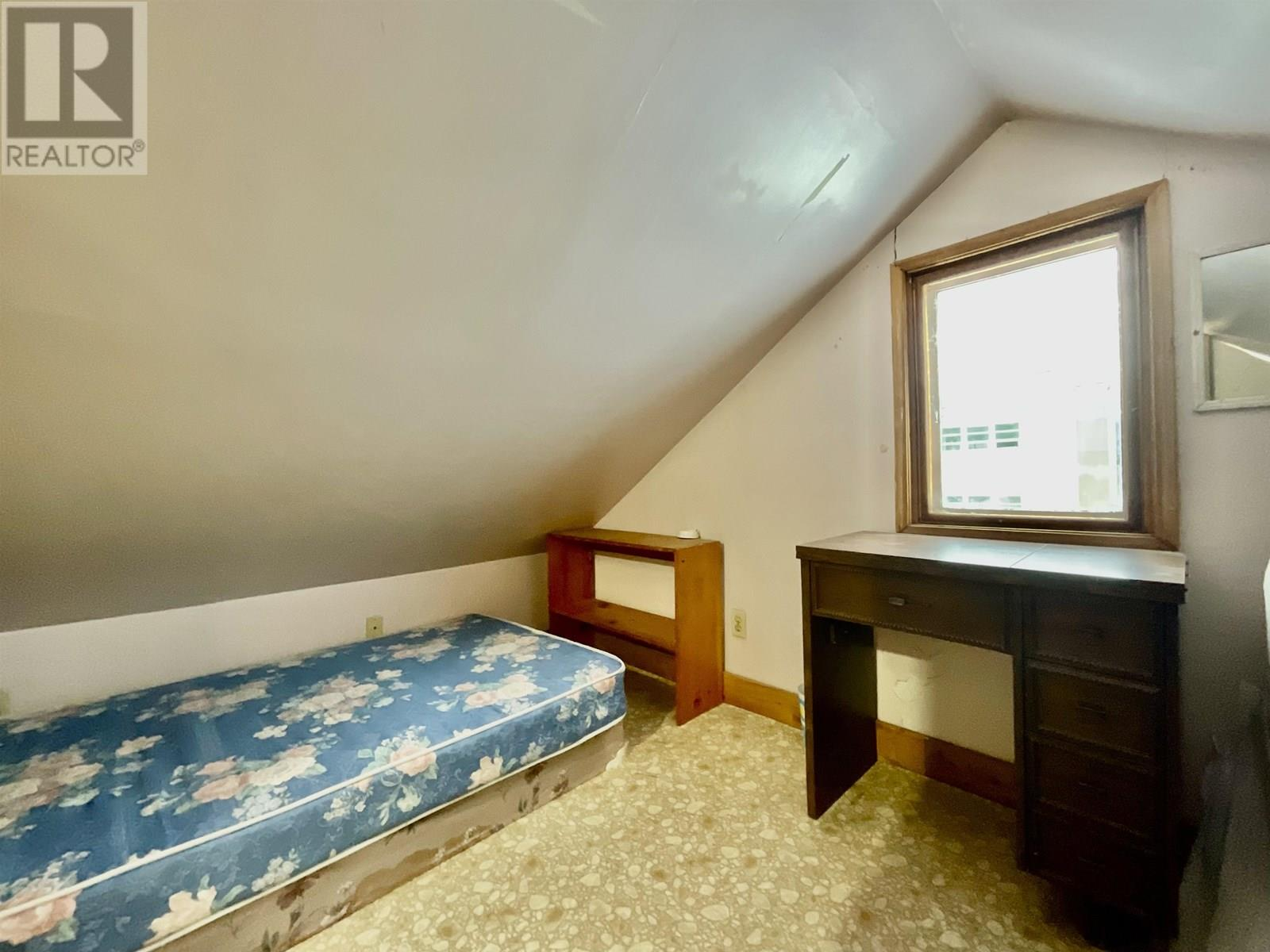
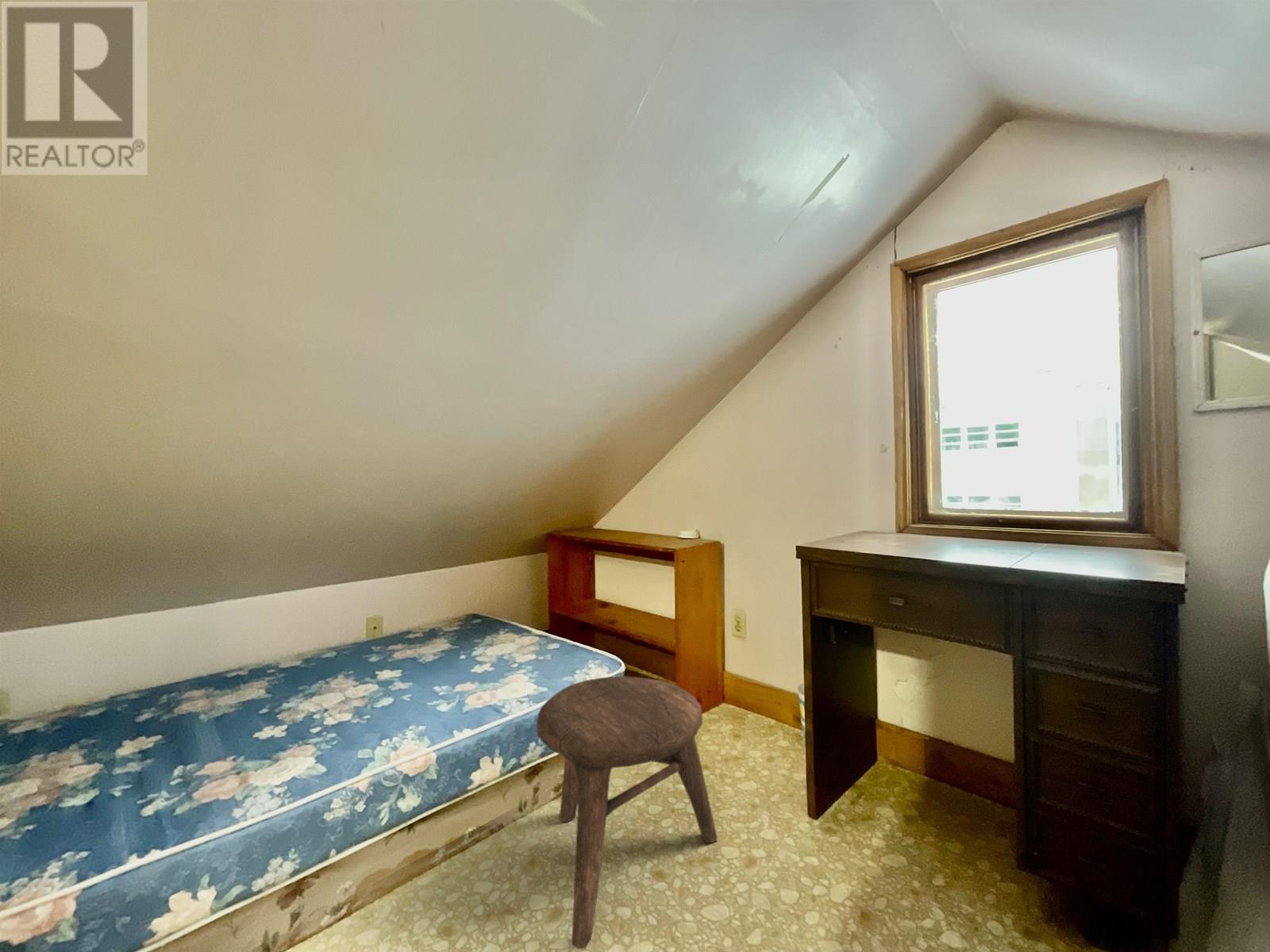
+ stool [536,676,718,950]
